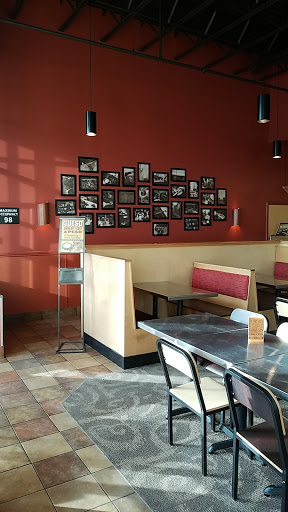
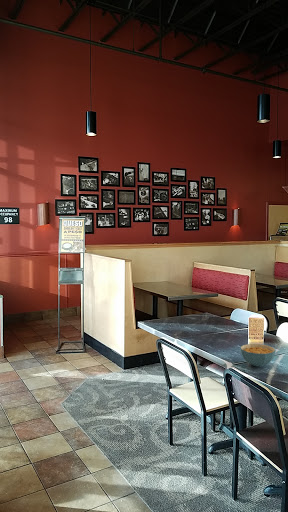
+ cereal bowl [239,343,277,368]
